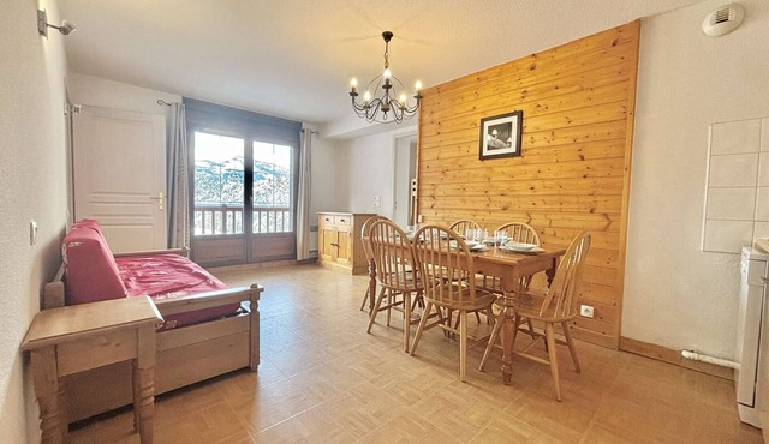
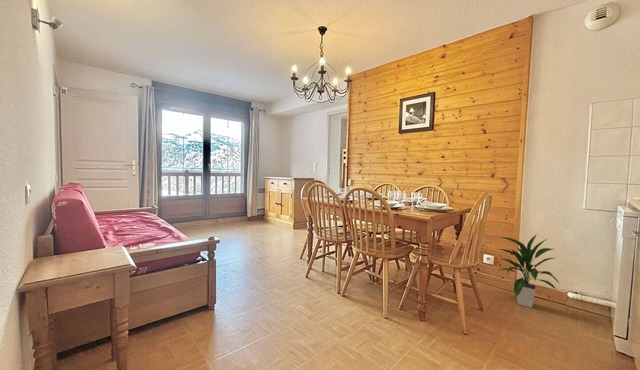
+ indoor plant [497,233,560,309]
